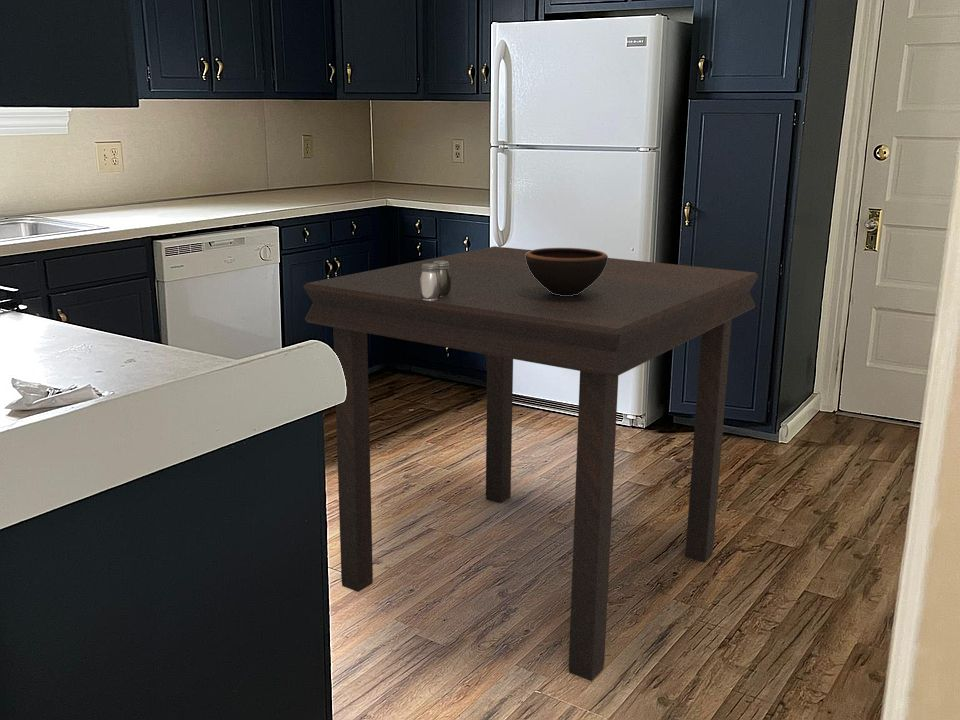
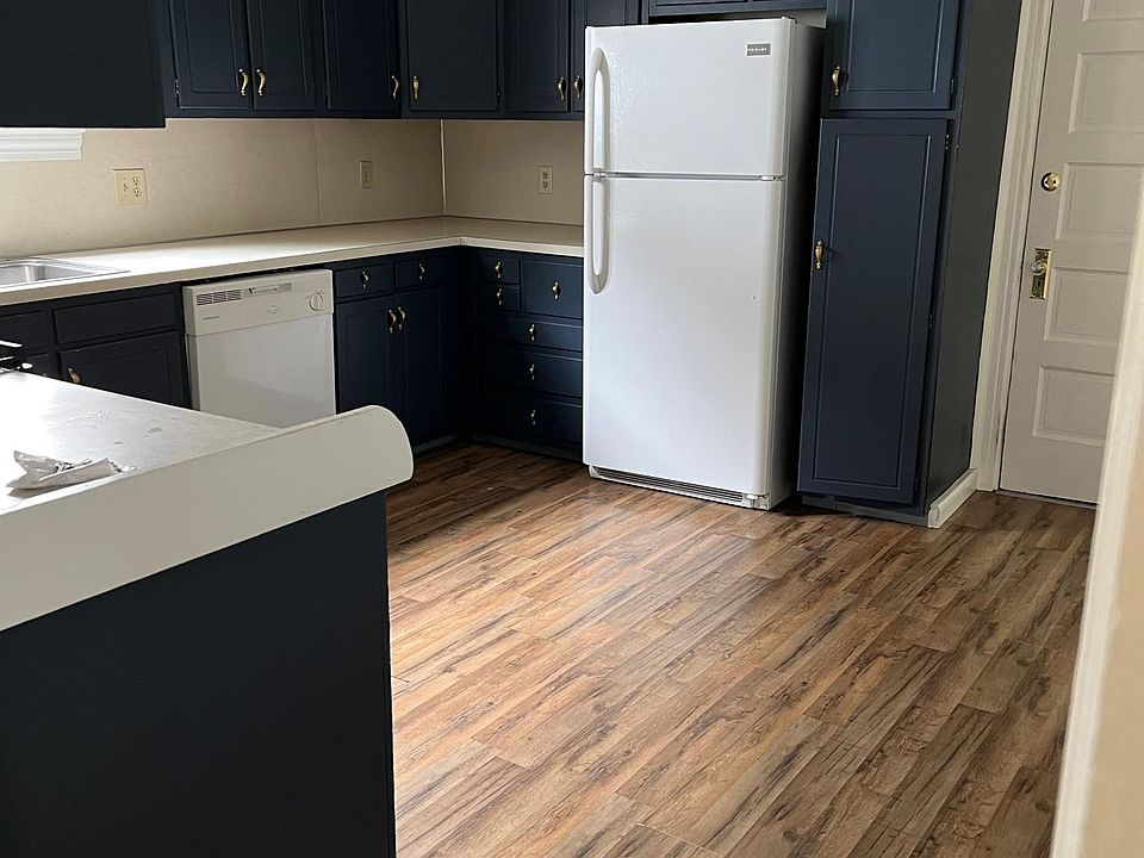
- dining table [303,245,759,682]
- bowl [525,247,609,296]
- salt and pepper shaker [420,261,451,300]
